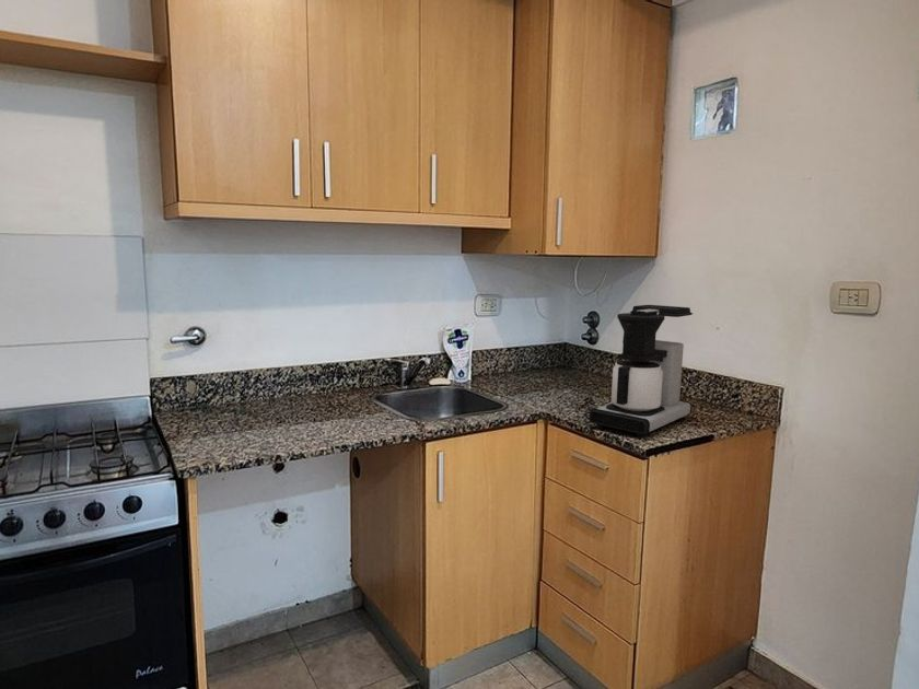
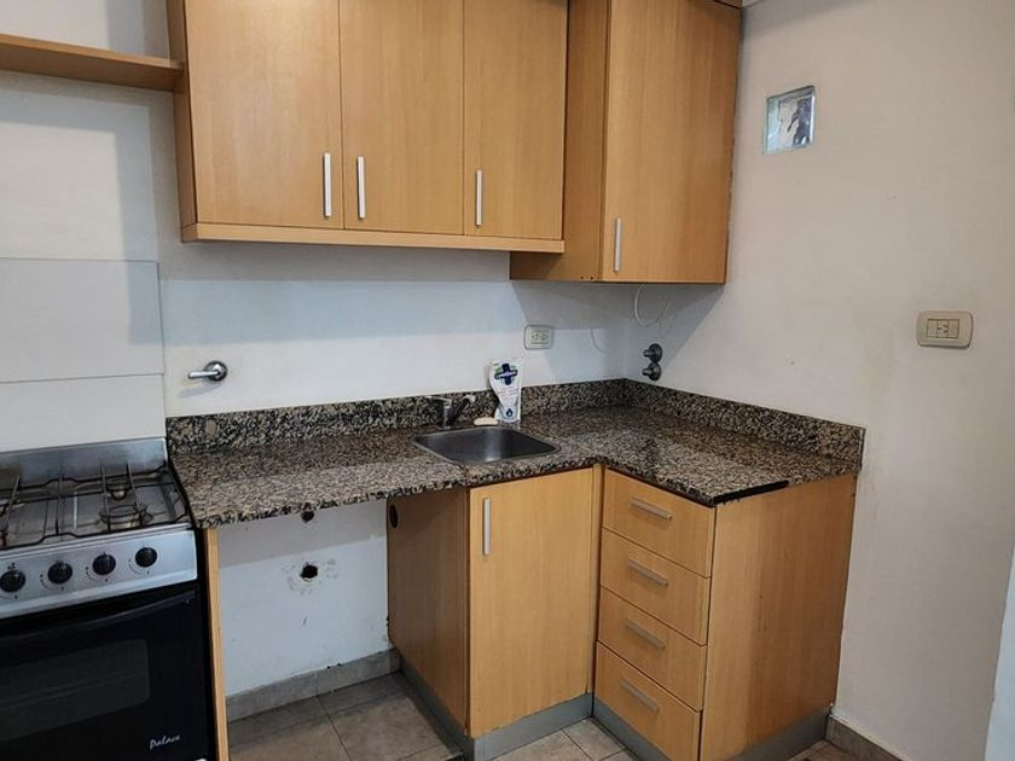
- coffee maker [589,304,694,437]
